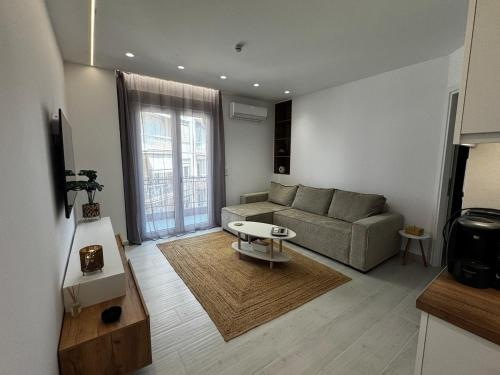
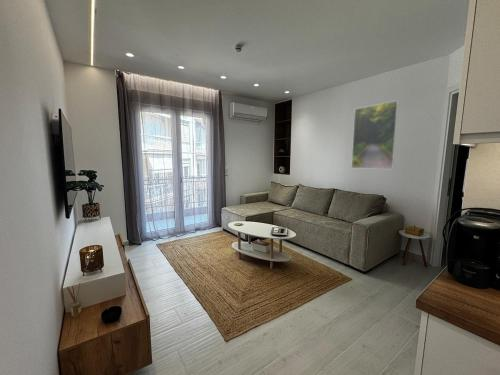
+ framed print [350,99,400,170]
